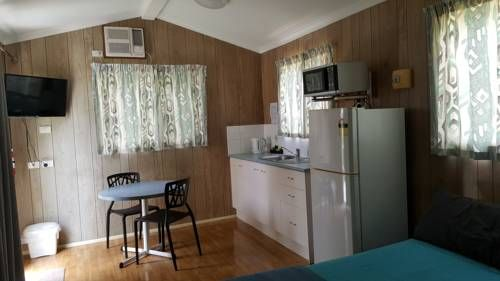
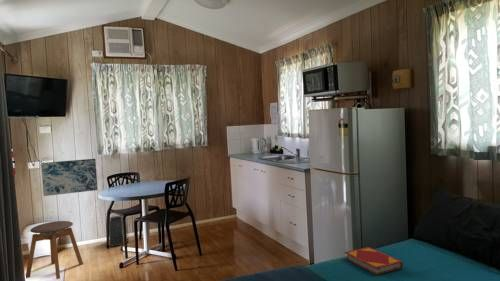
+ hardback book [344,246,404,276]
+ stool [25,220,84,280]
+ trash can [105,215,130,247]
+ wall art [40,158,99,197]
